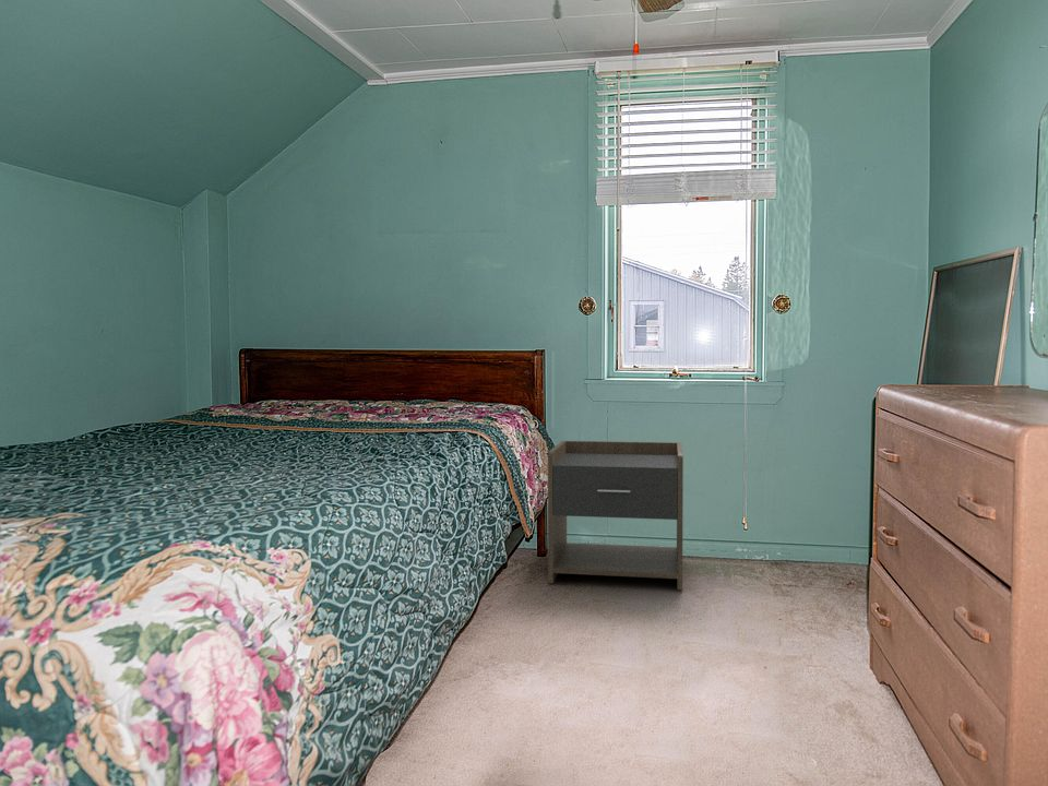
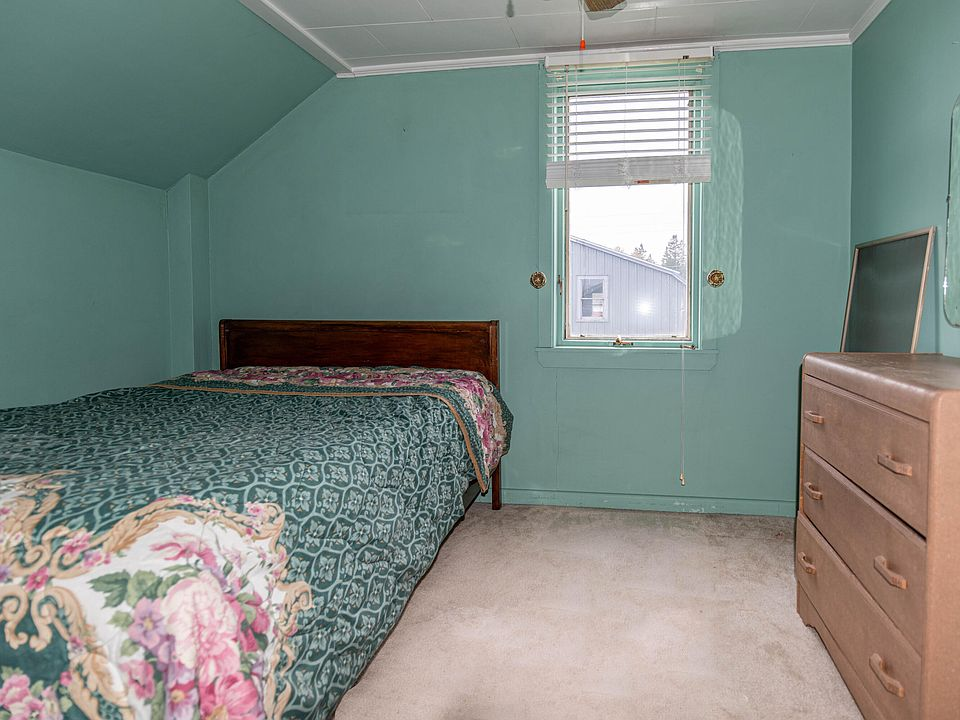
- nightstand [547,440,684,591]
